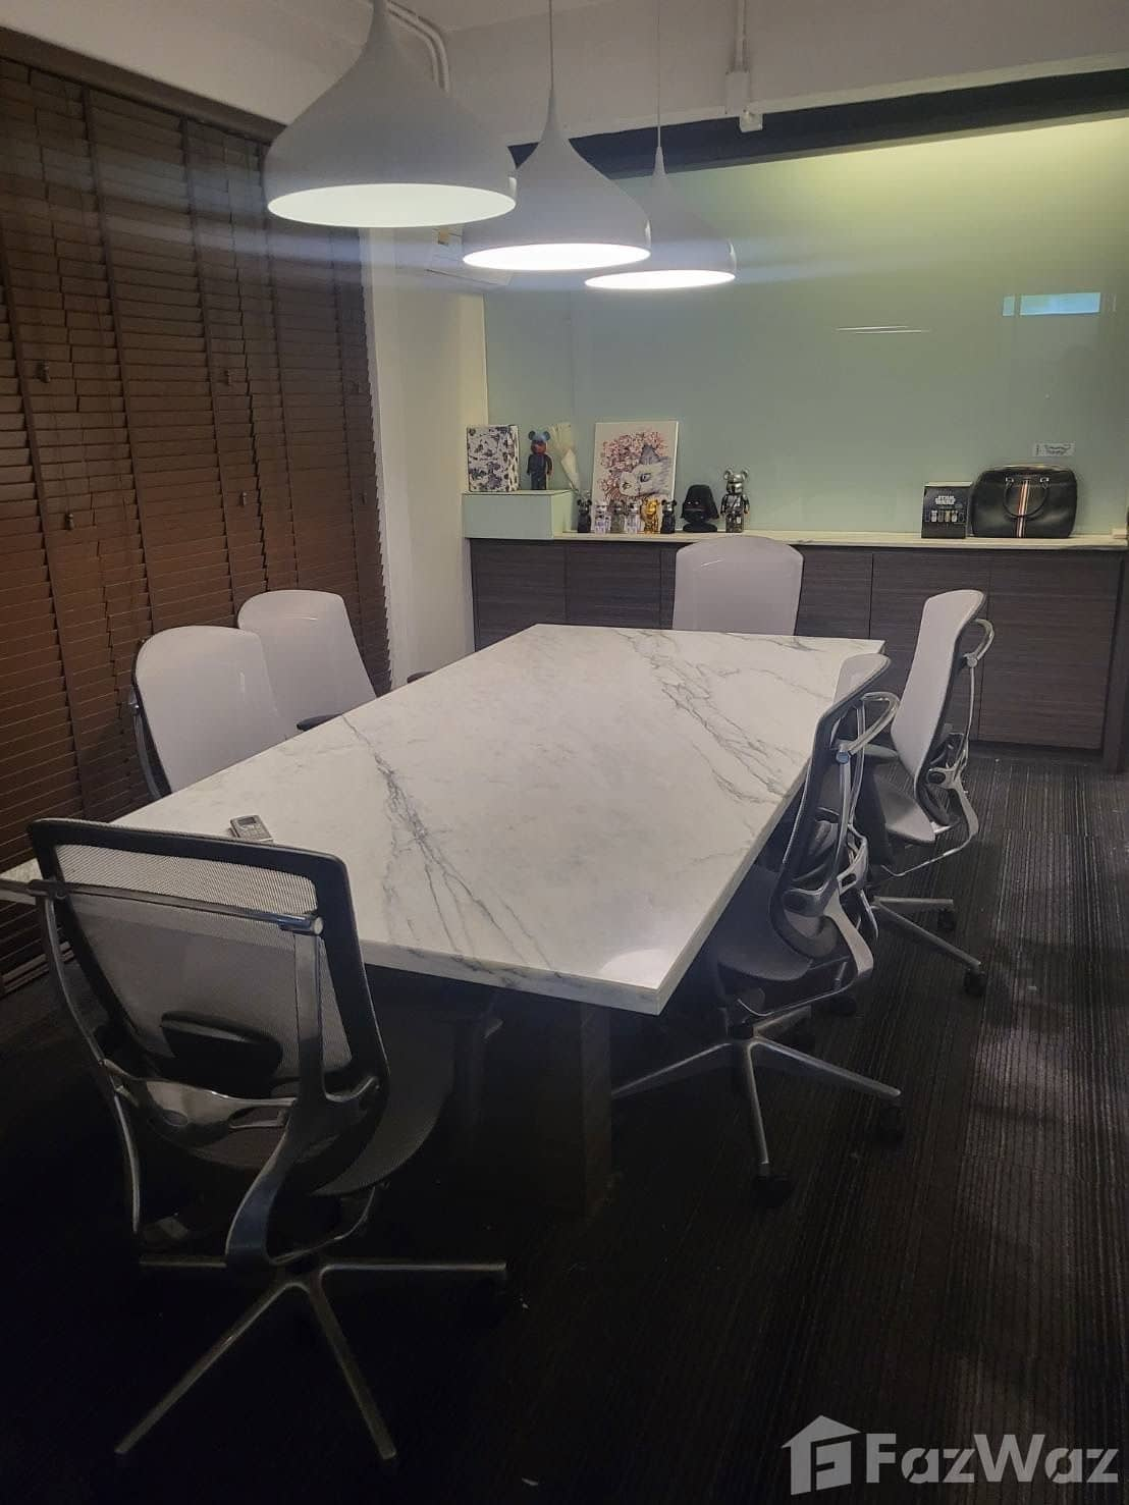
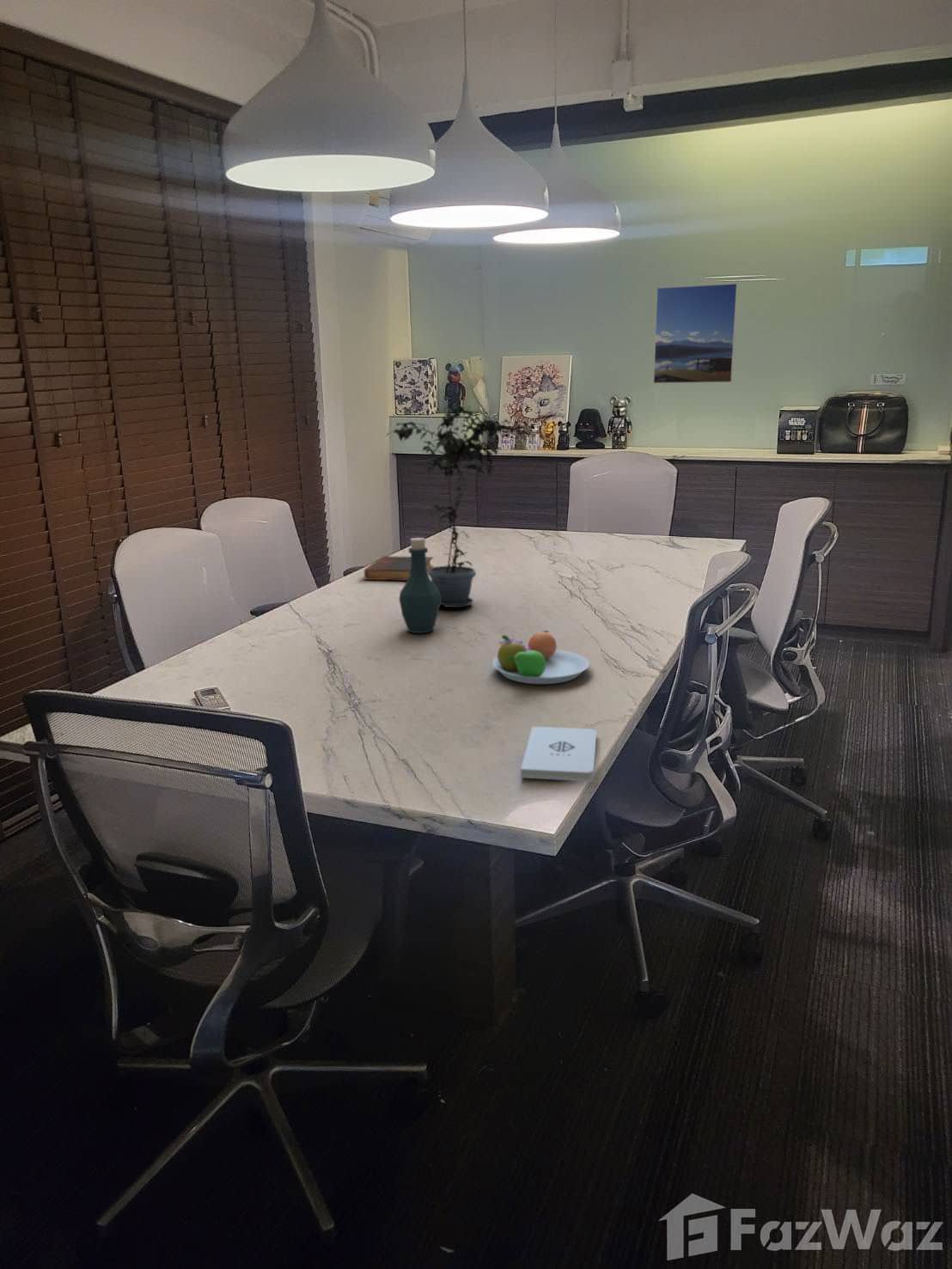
+ notepad [520,725,597,782]
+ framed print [652,283,739,384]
+ potted plant [385,396,527,608]
+ book [363,555,434,582]
+ fruit bowl [491,630,590,685]
+ bottle [399,537,440,634]
